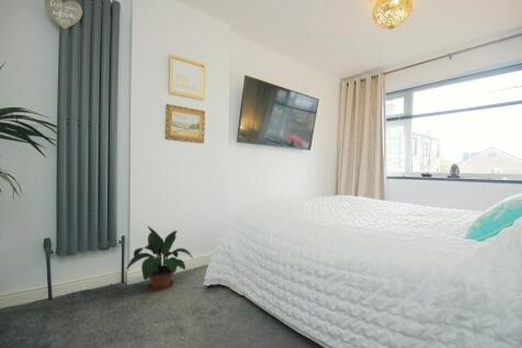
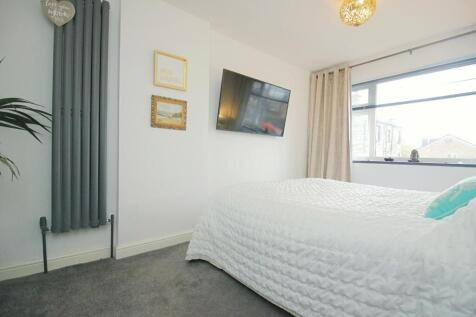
- potted plant [125,225,194,292]
